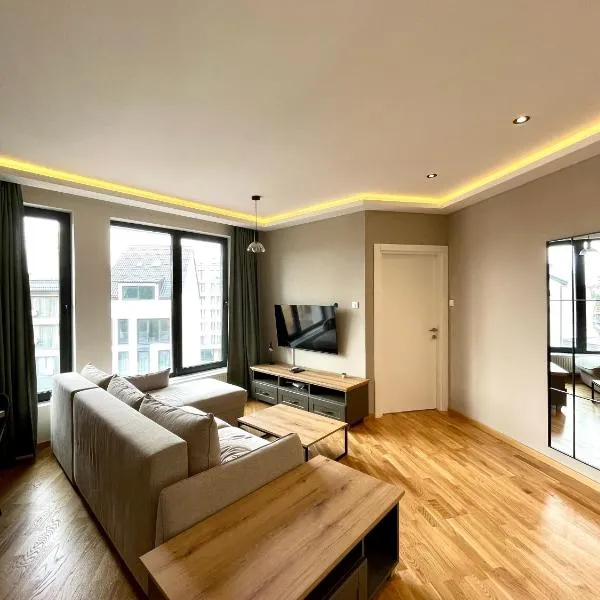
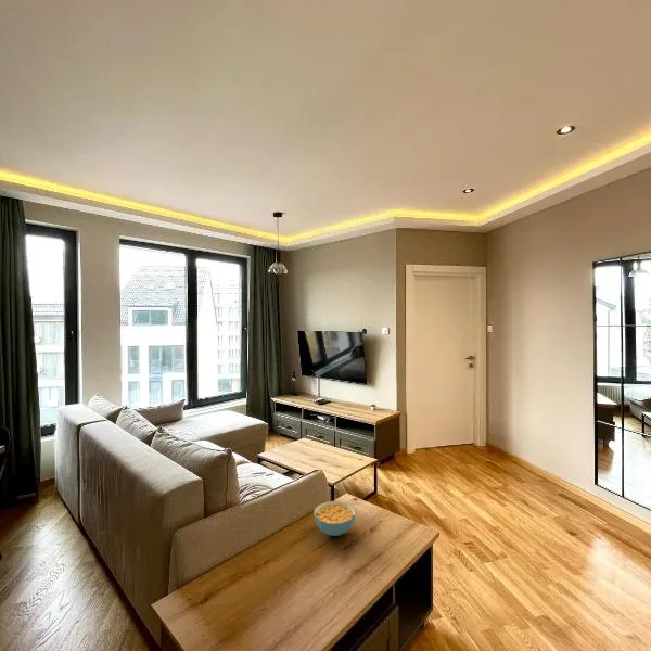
+ cereal bowl [312,500,356,537]
